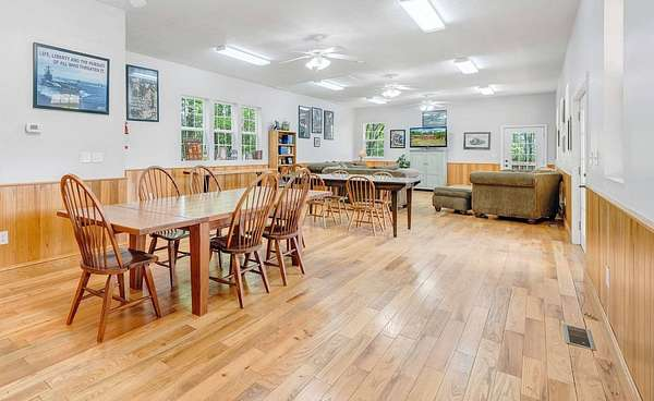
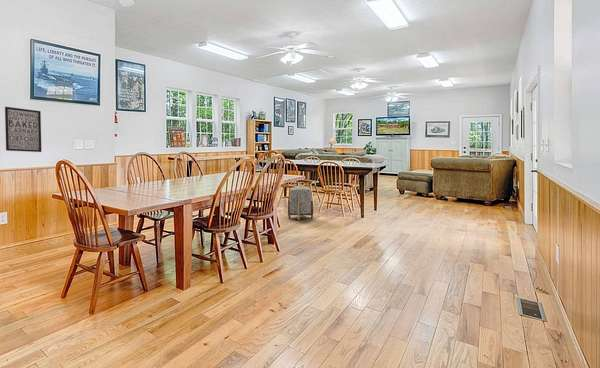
+ stool [287,186,315,221]
+ wall art [4,106,42,153]
